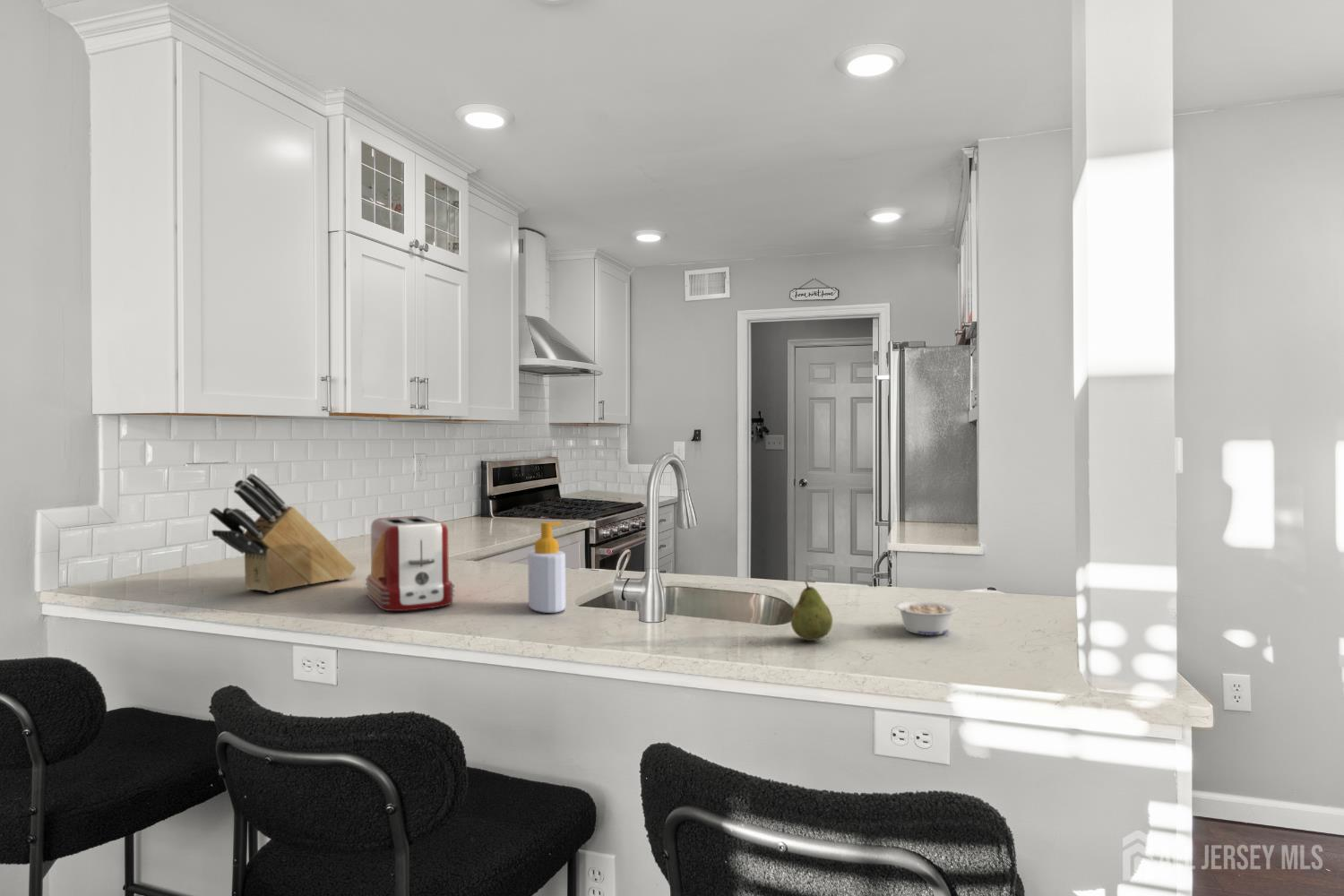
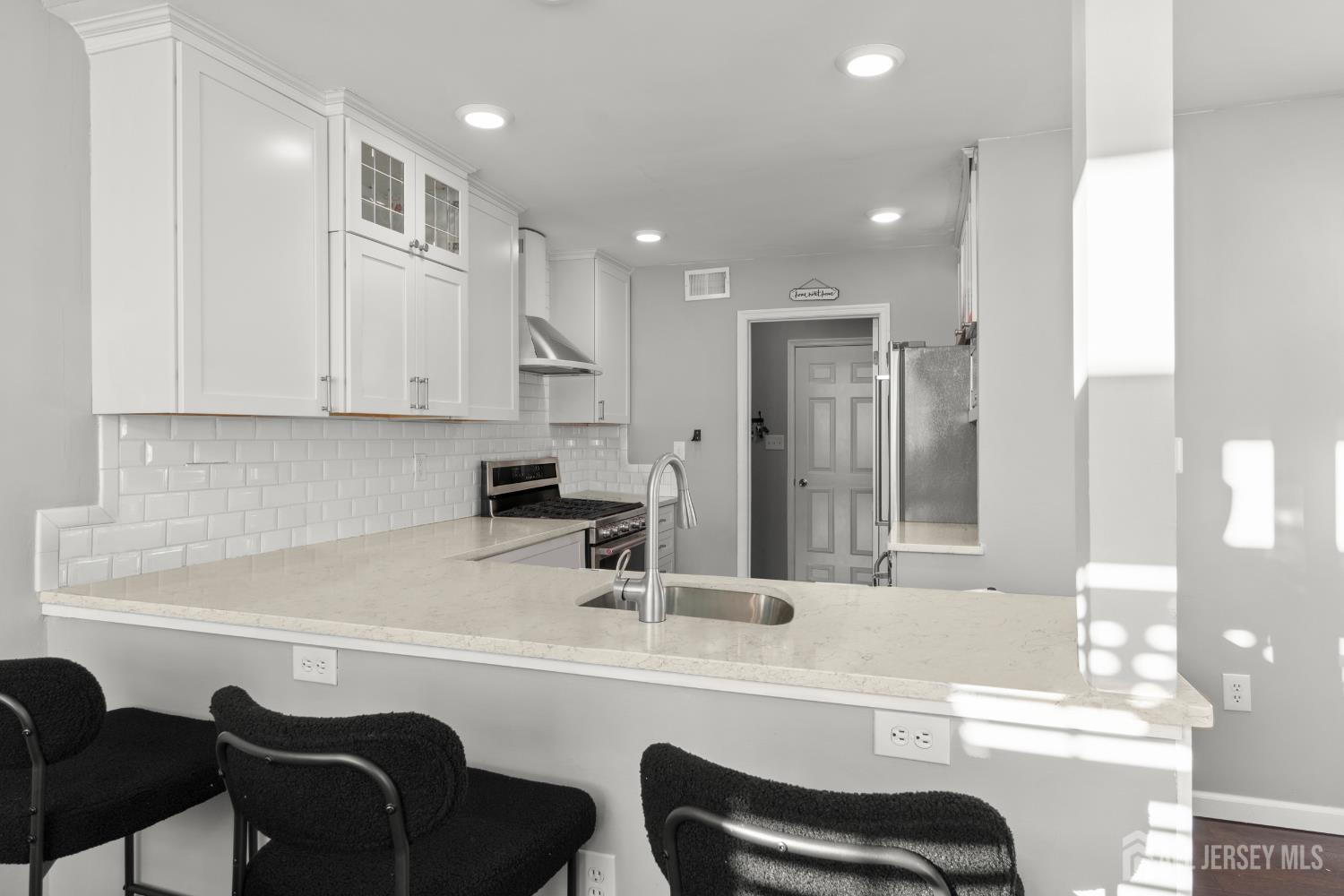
- fruit [789,581,833,642]
- soap bottle [527,521,566,614]
- toaster [365,515,455,612]
- legume [893,599,959,636]
- knife block [209,472,357,593]
